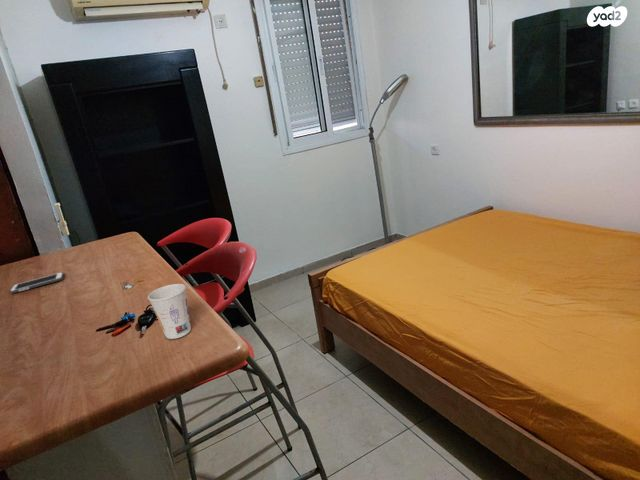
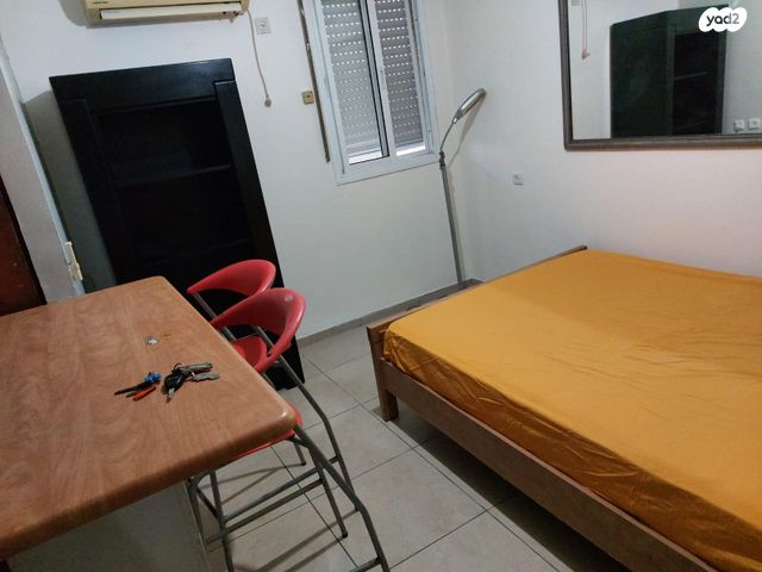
- cell phone [8,271,65,295]
- cup [147,283,192,340]
